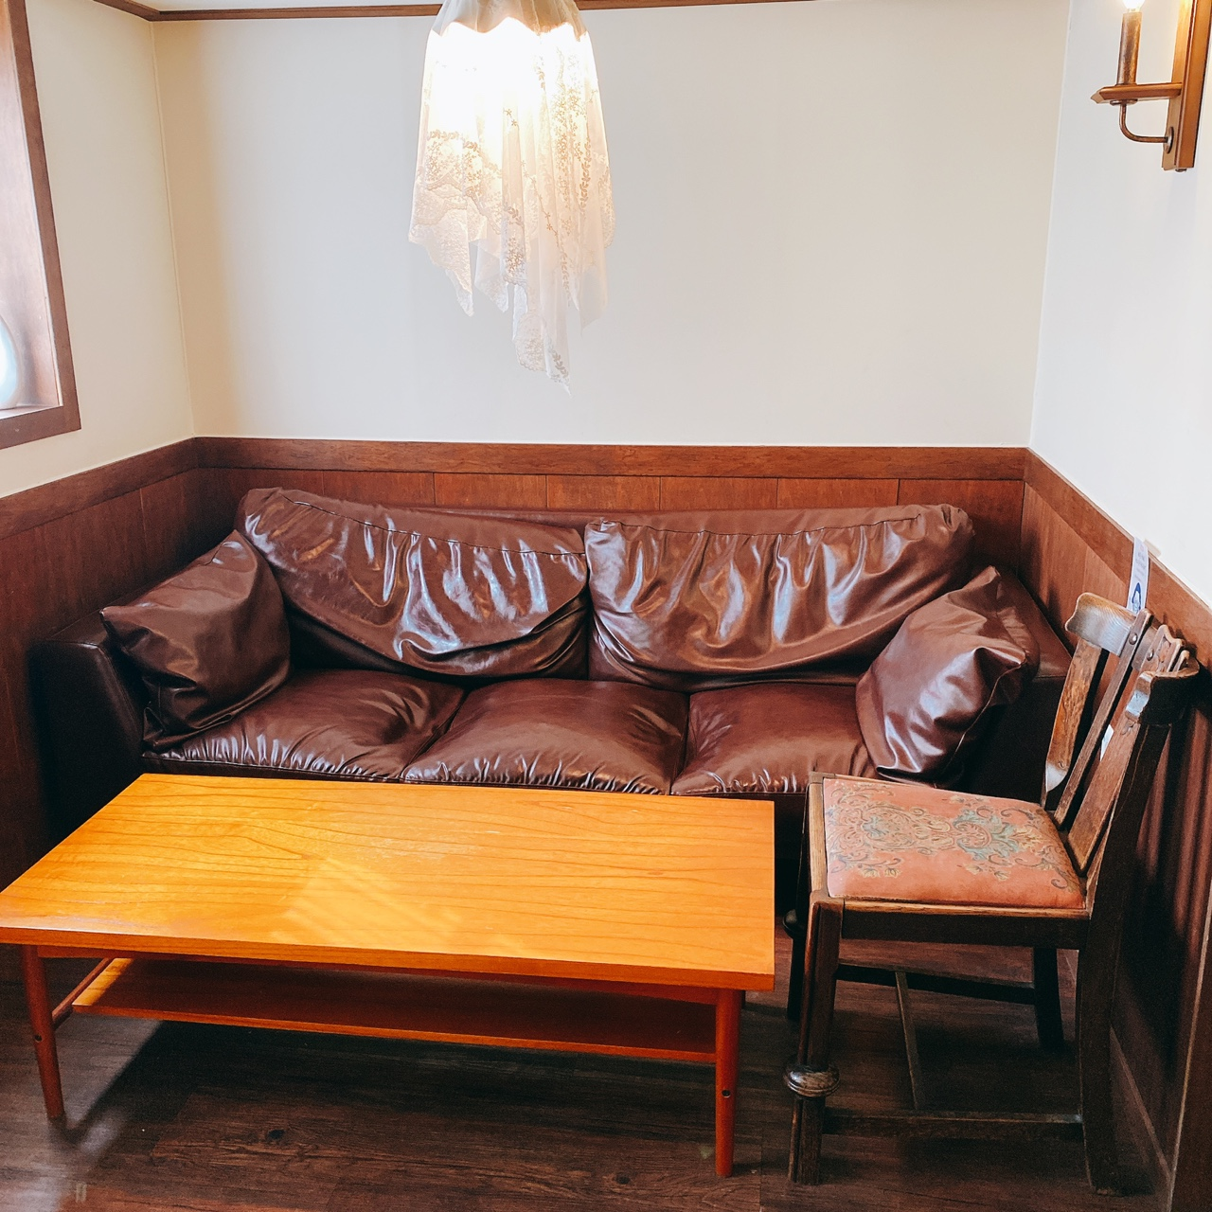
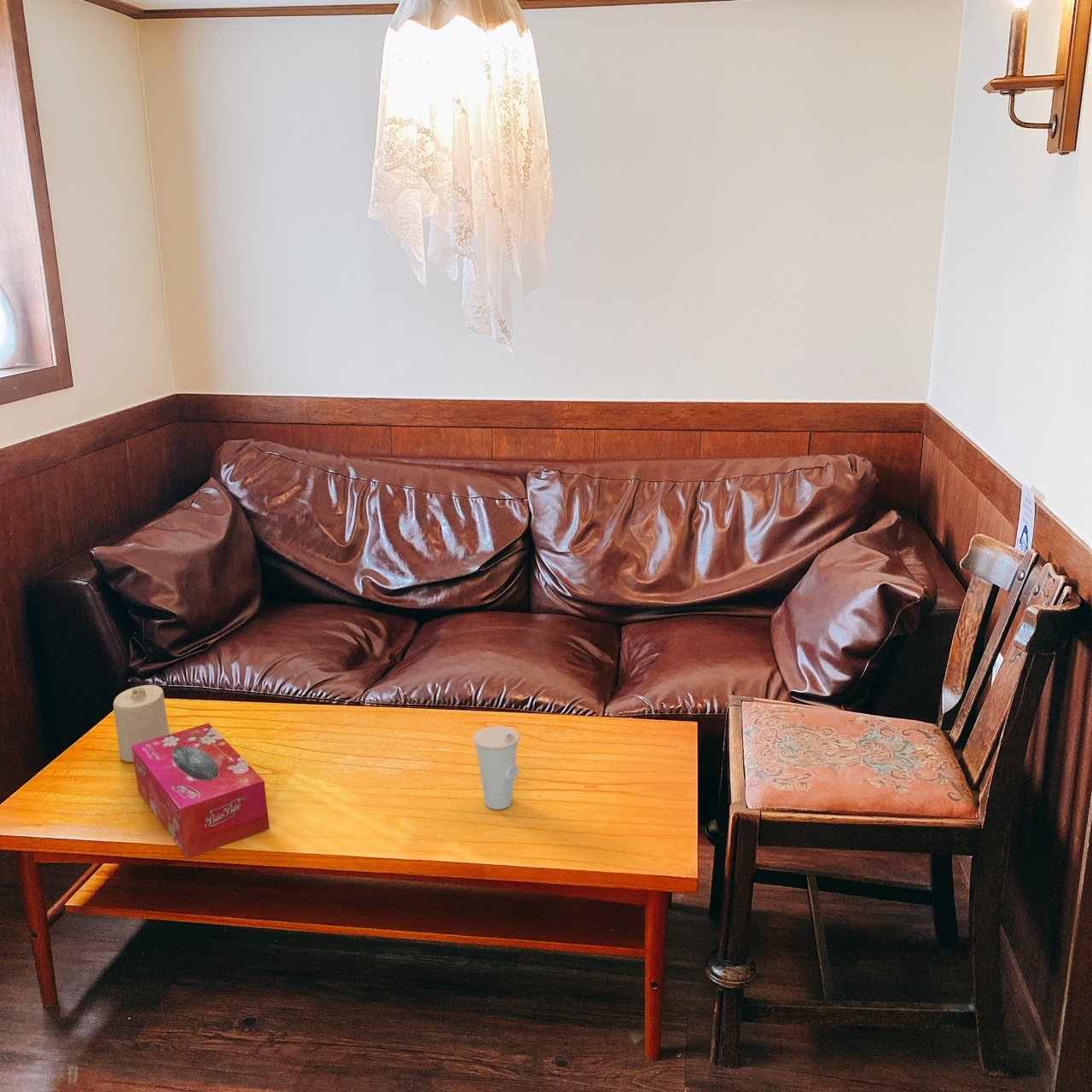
+ tissue box [131,723,270,859]
+ cup [472,725,520,810]
+ candle [113,684,171,763]
